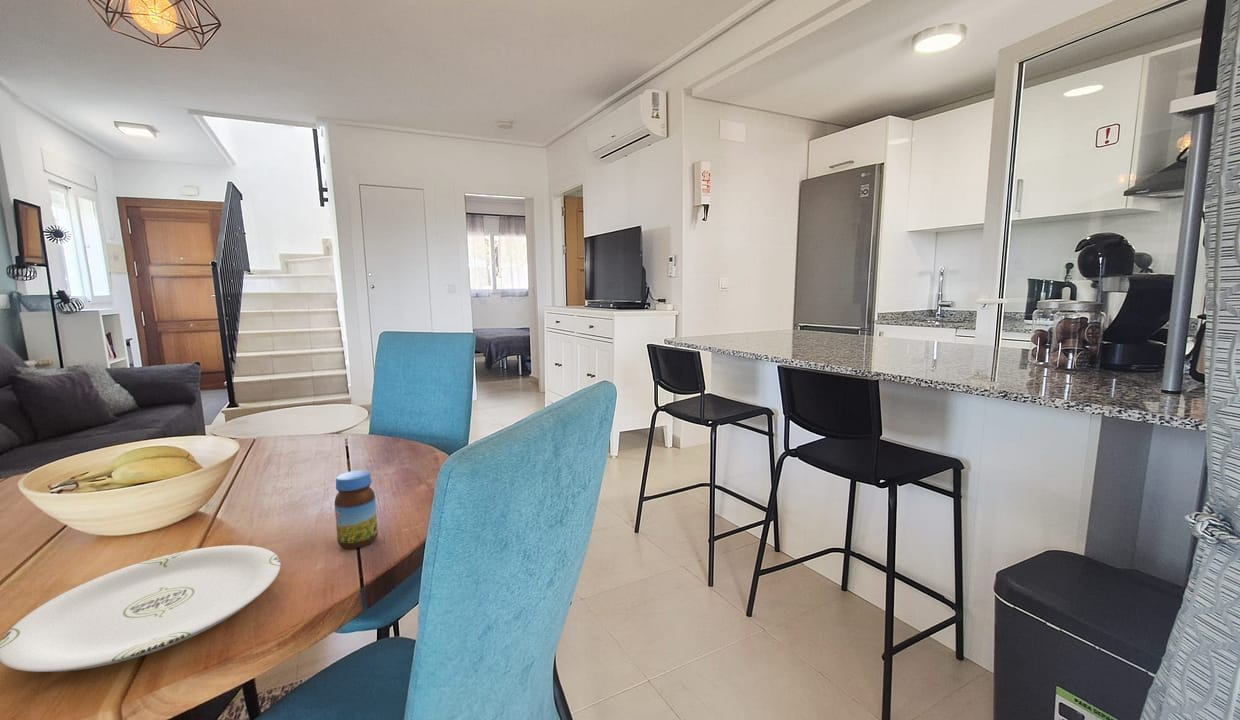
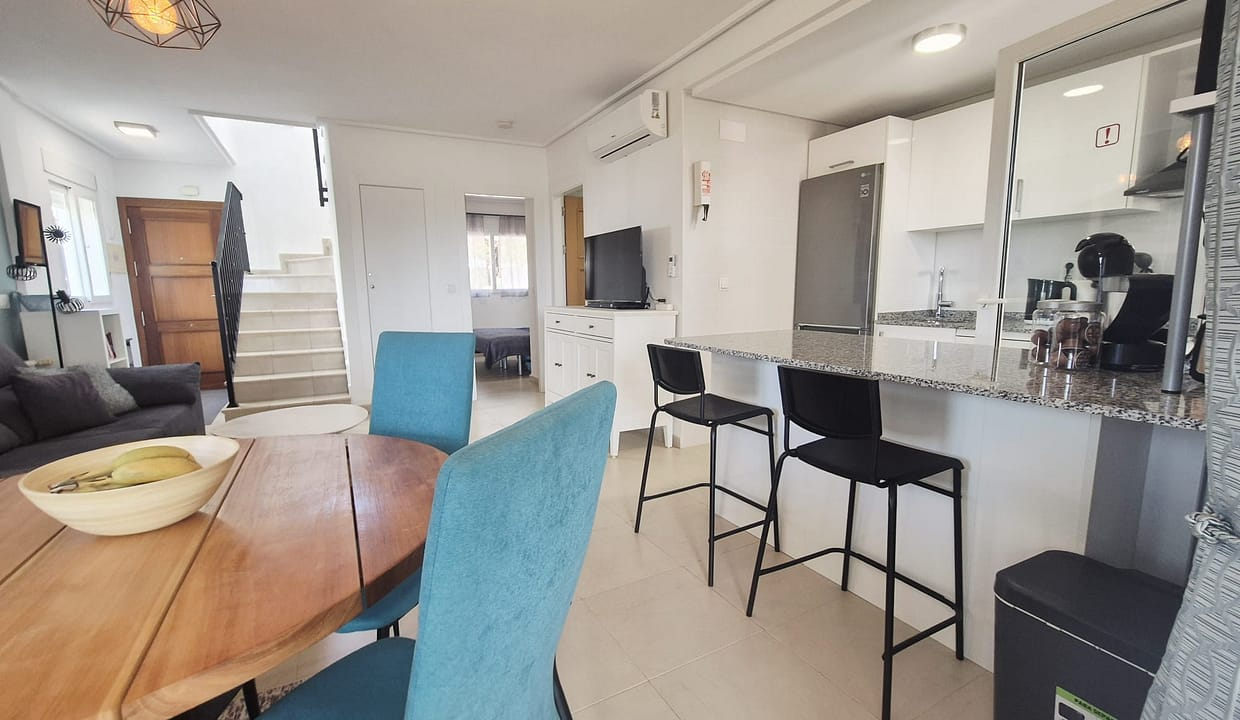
- jar [334,469,379,549]
- plate [0,544,282,673]
